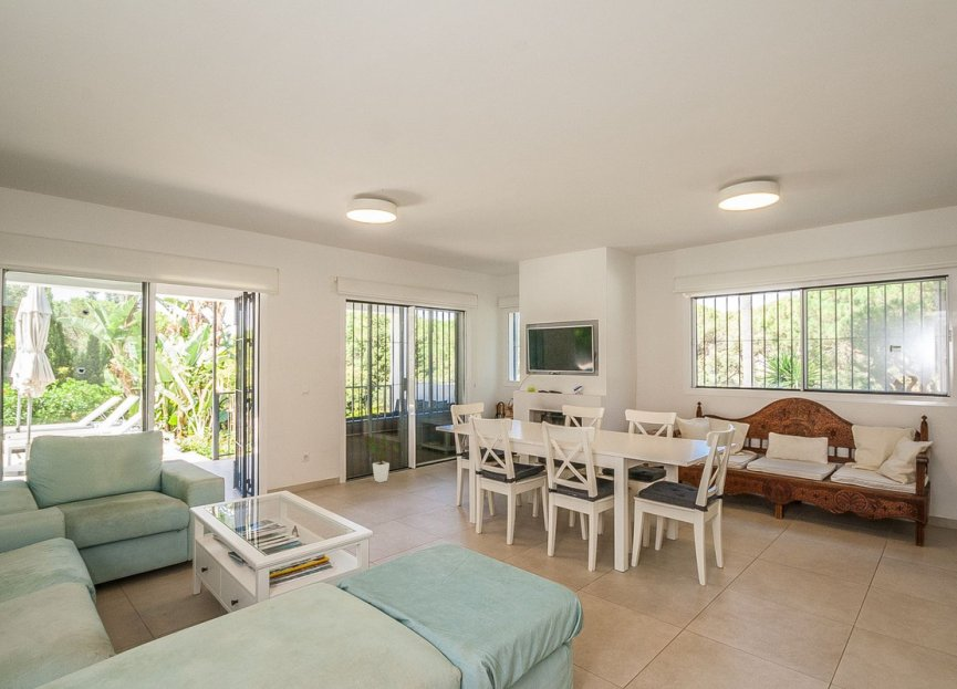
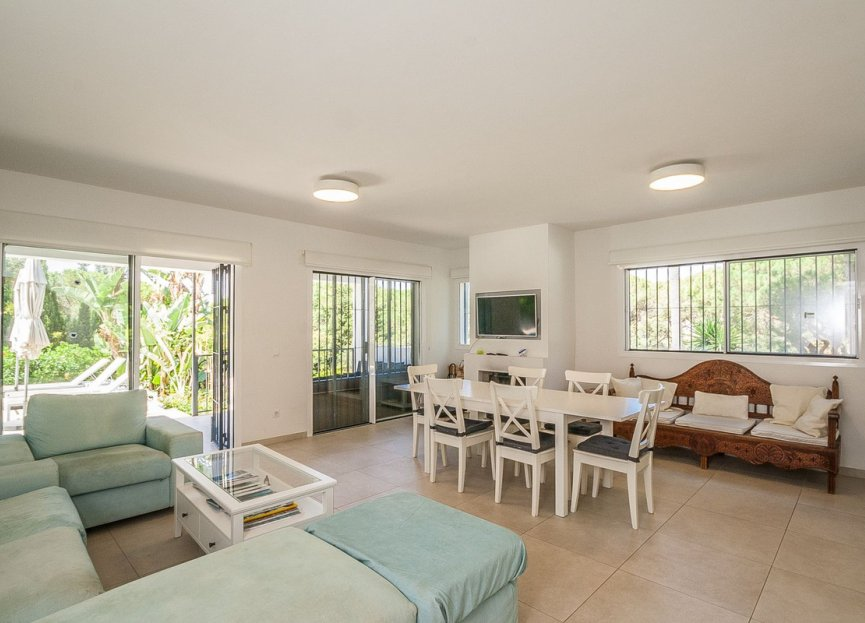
- house plant [363,434,399,483]
